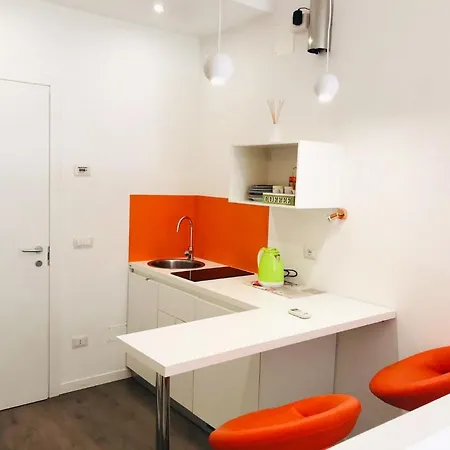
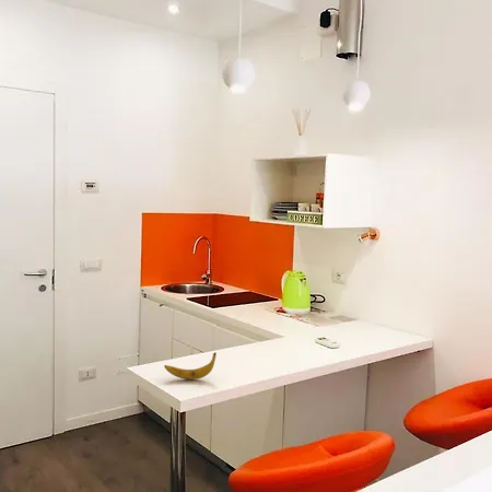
+ banana [163,352,218,380]
